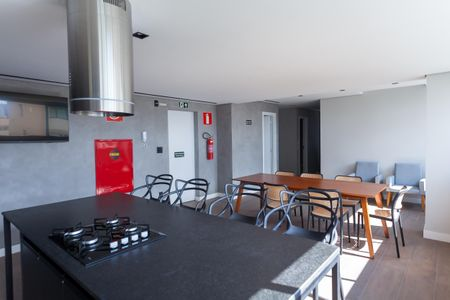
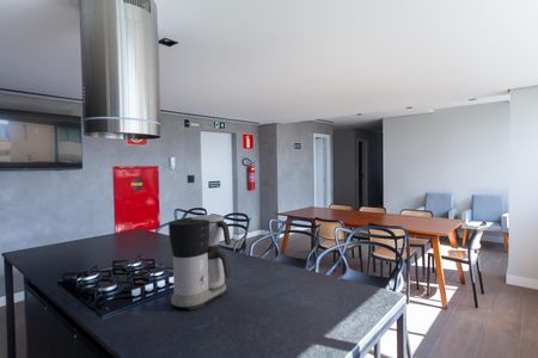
+ coffee maker [167,214,232,311]
